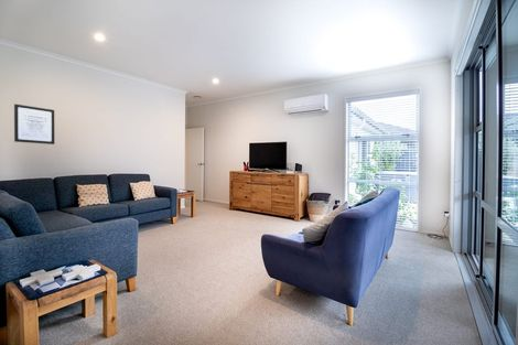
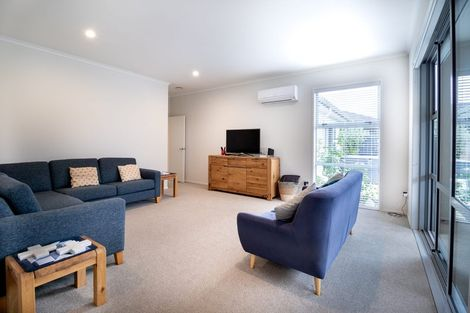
- wall art [13,103,55,145]
